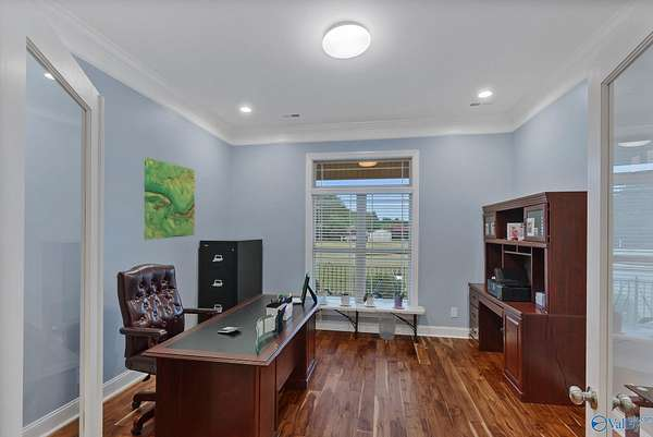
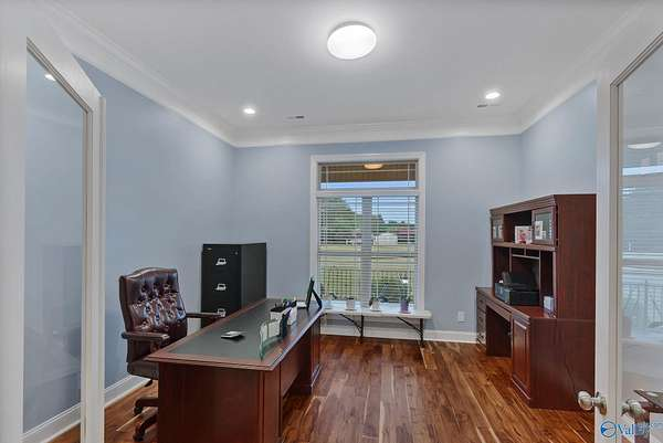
- wastebasket [378,312,397,341]
- map [144,156,196,241]
